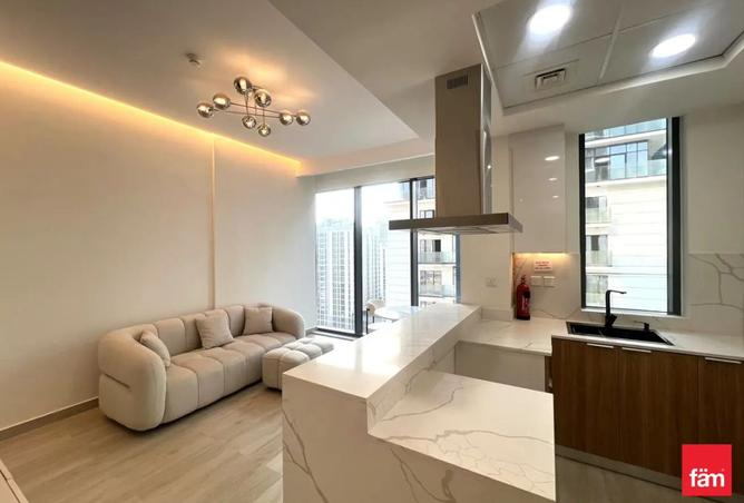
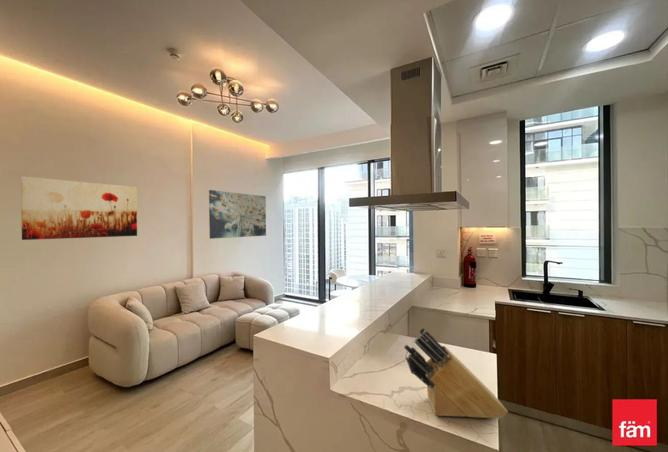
+ wall art [208,189,267,240]
+ knife block [403,327,509,419]
+ wall art [20,175,138,241]
